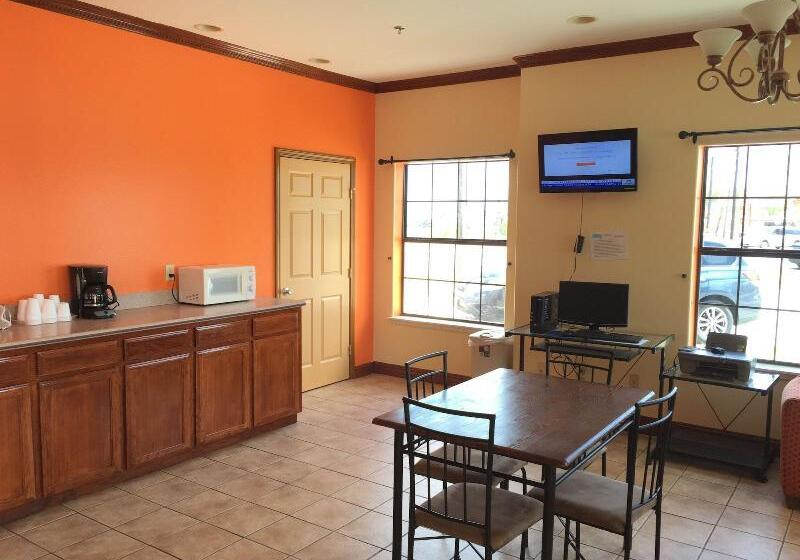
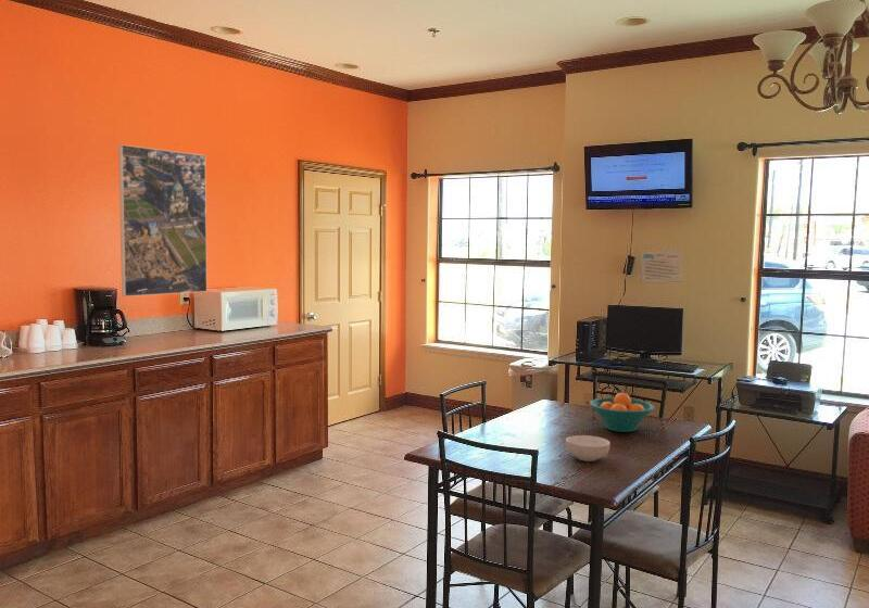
+ cereal bowl [565,434,612,463]
+ fruit bowl [589,392,655,433]
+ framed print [117,143,209,297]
